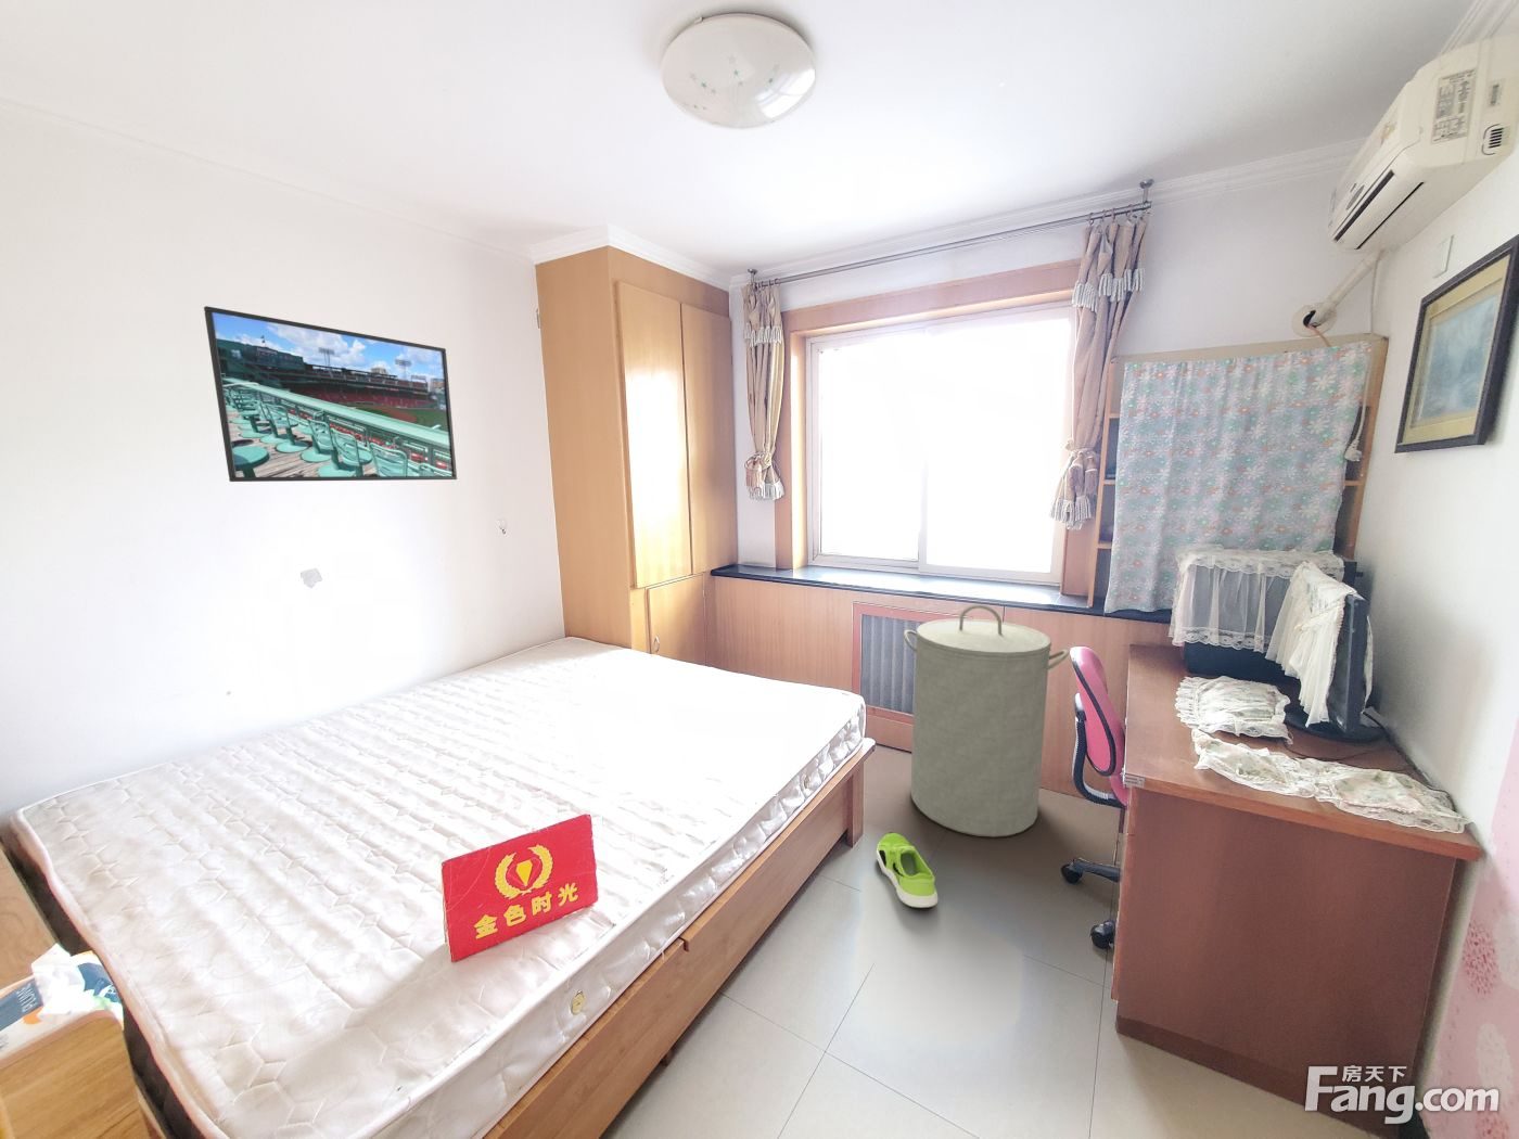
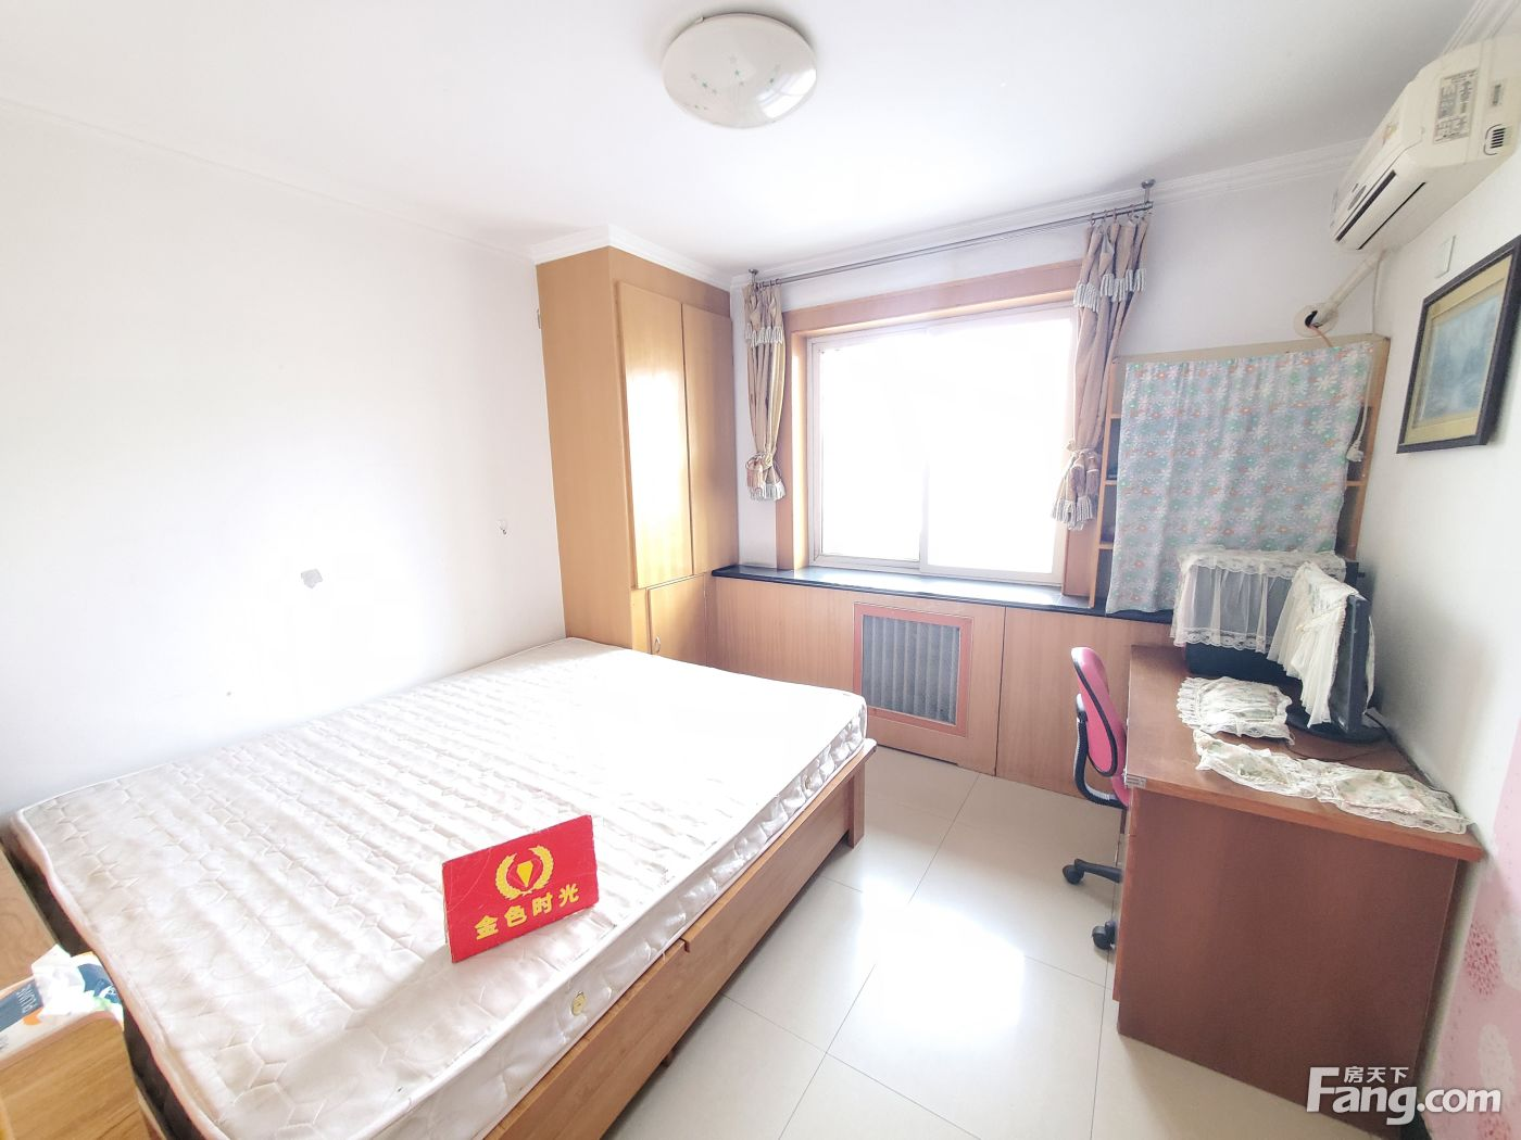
- shoe [876,832,939,912]
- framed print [203,305,458,482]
- laundry hamper [903,603,1069,839]
